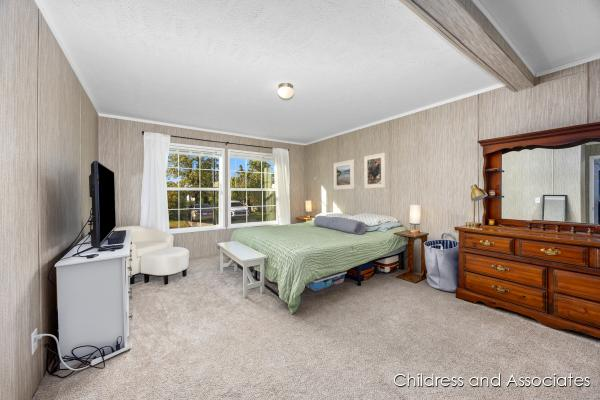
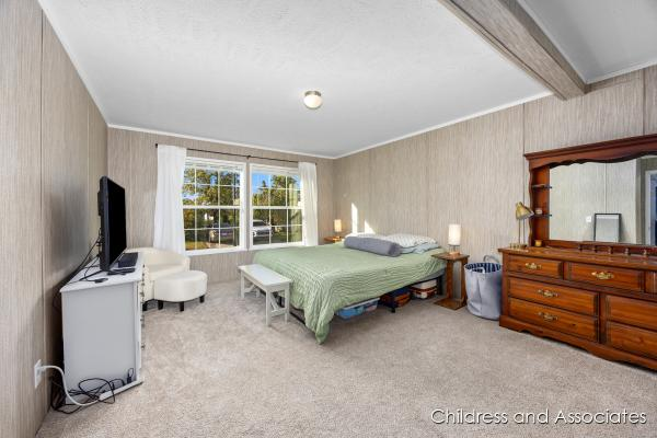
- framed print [333,159,355,191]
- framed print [363,152,386,189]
